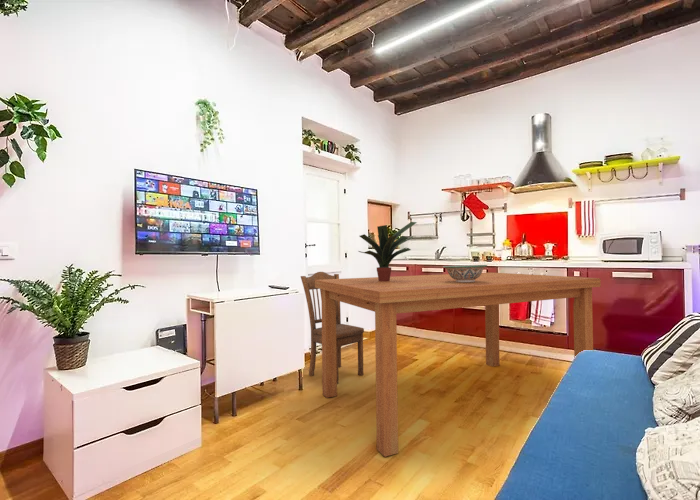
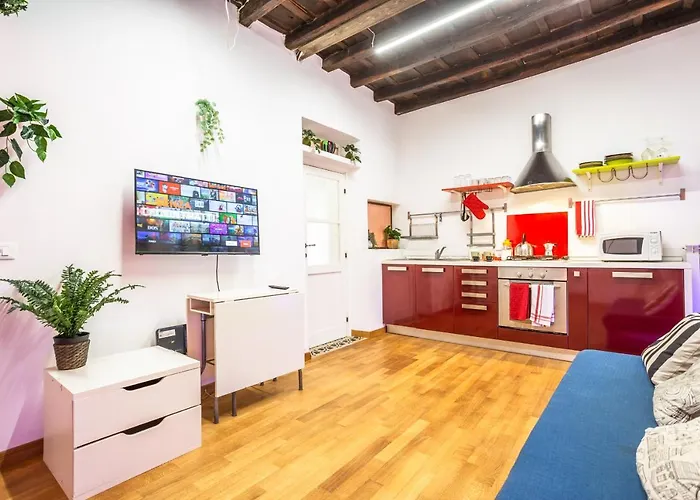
- decorative bowl [442,264,488,282]
- dining chair [300,271,365,384]
- dining table [315,272,602,458]
- potted plant [358,221,418,281]
